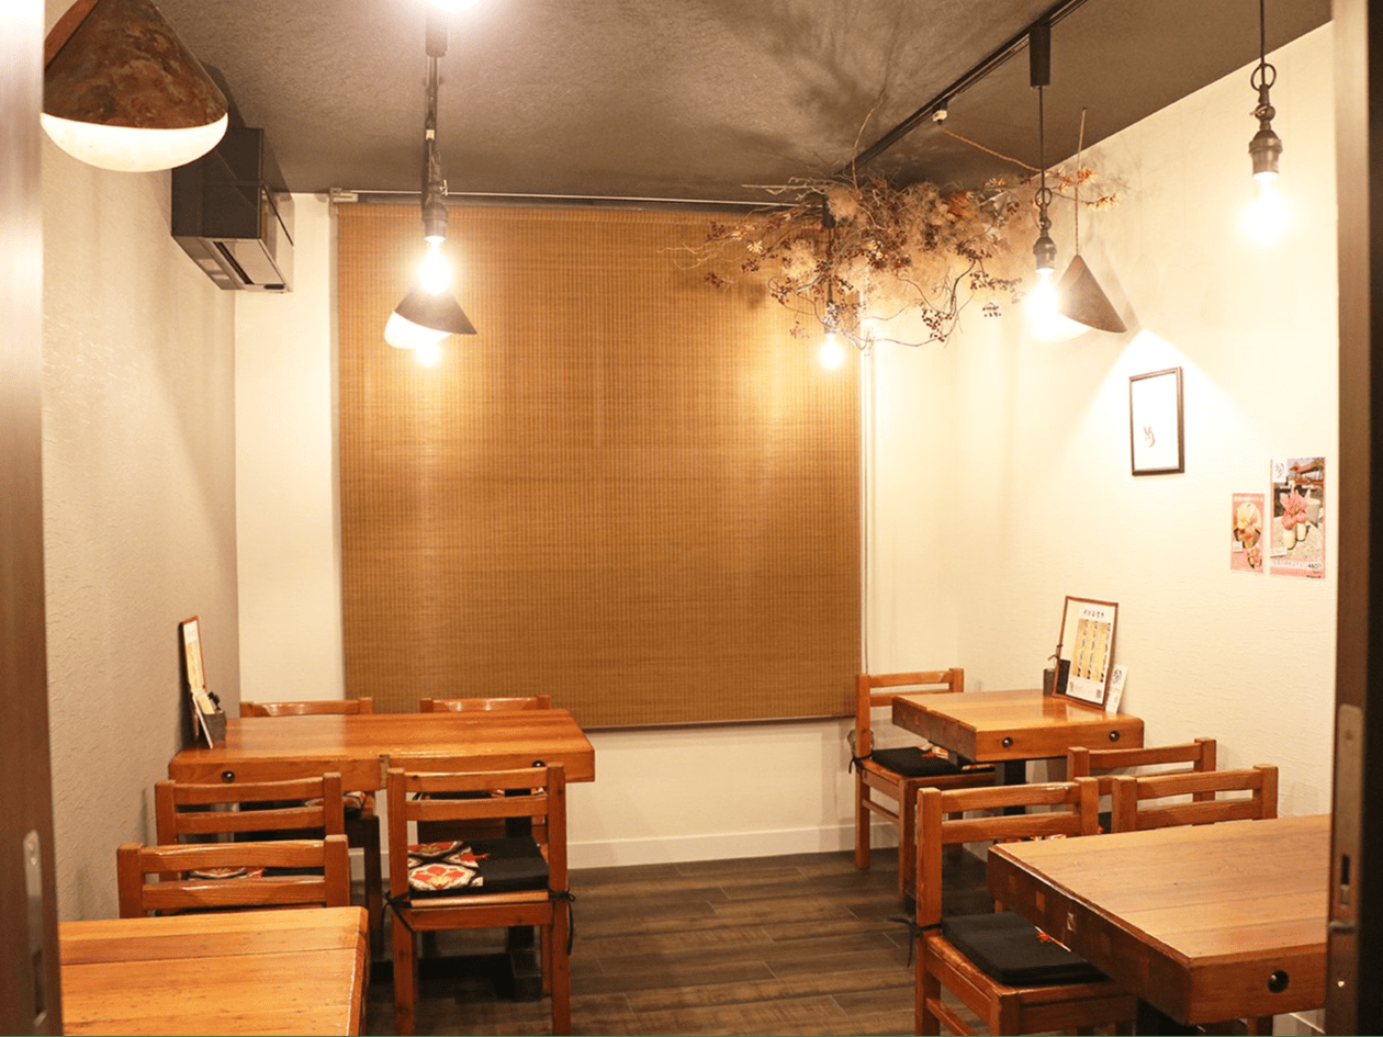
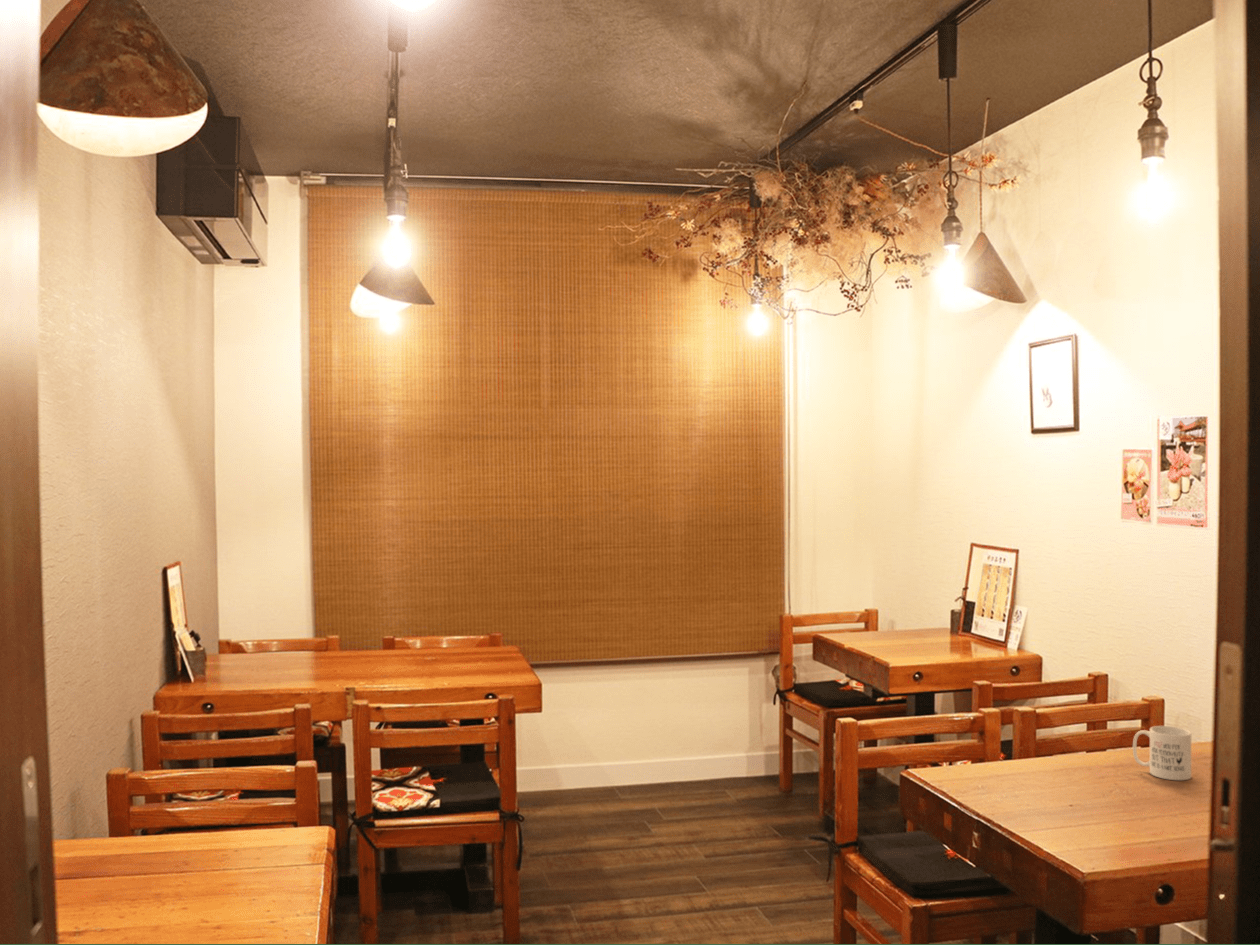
+ mug [1132,725,1192,781]
